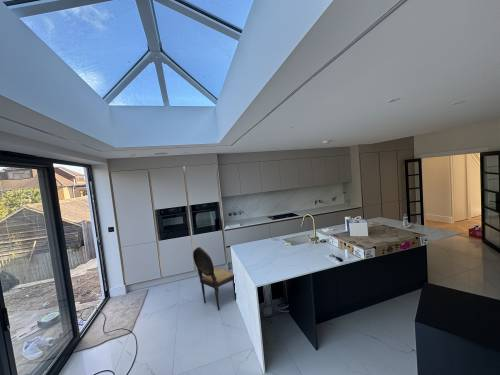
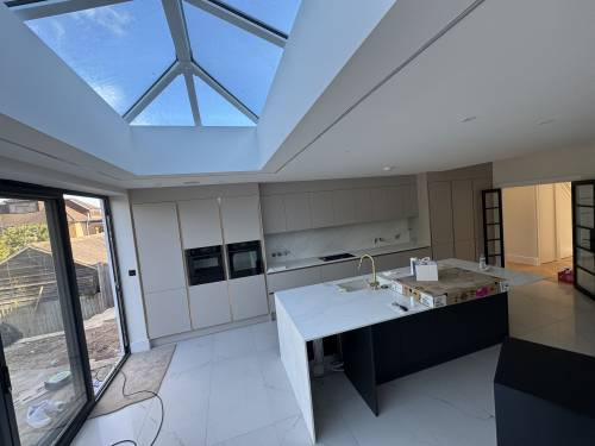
- dining chair [192,246,237,311]
